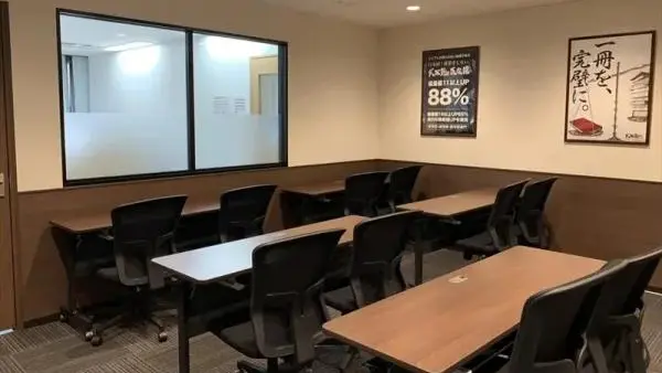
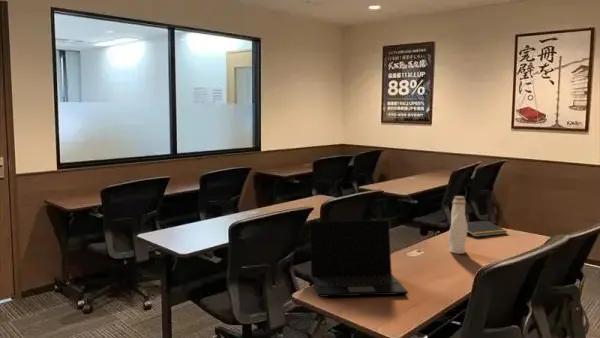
+ water bottle [447,195,468,255]
+ laptop [309,219,409,298]
+ notepad [467,220,509,238]
